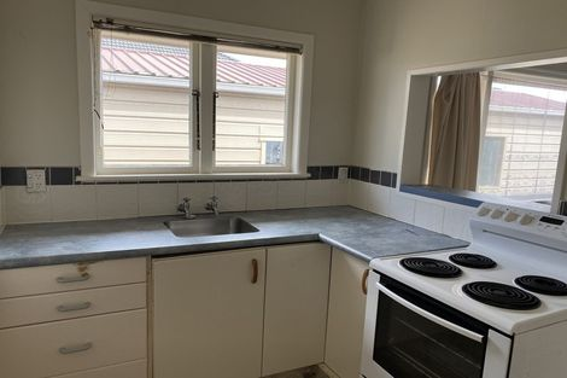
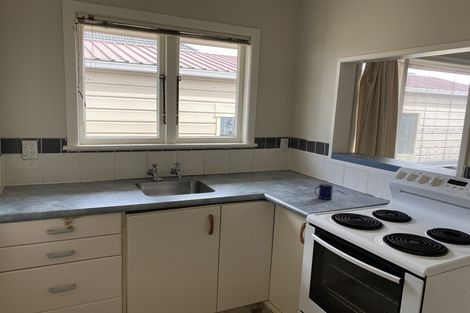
+ mug [314,182,334,201]
